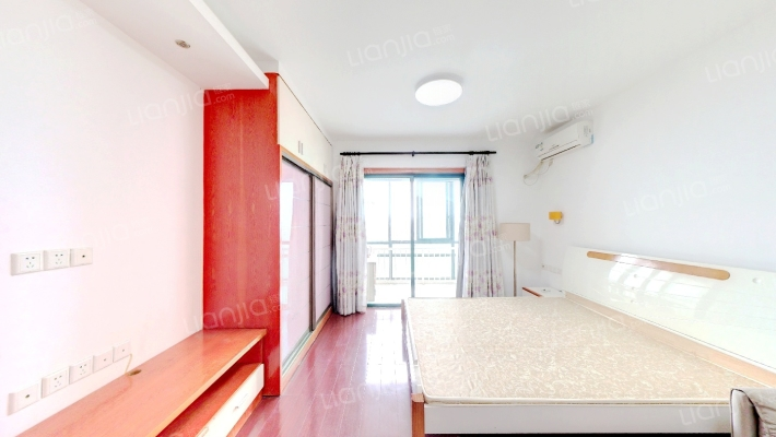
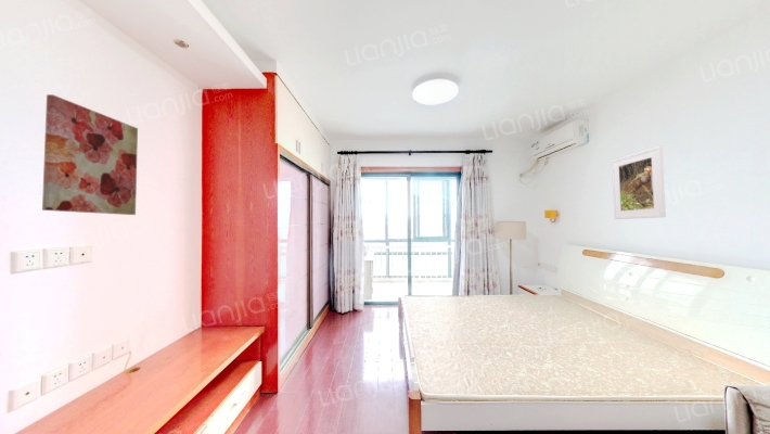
+ wall art [41,93,139,216]
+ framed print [611,145,667,220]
